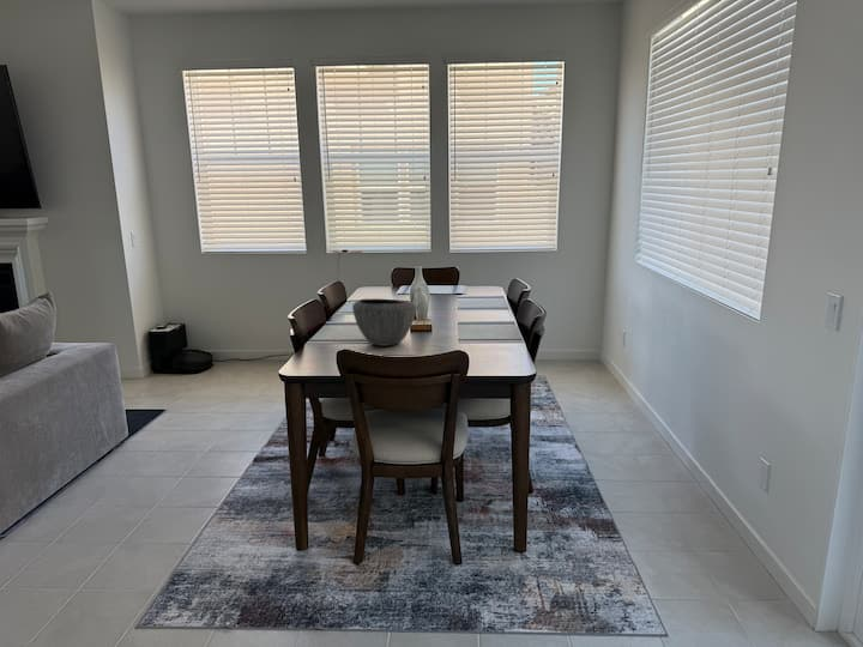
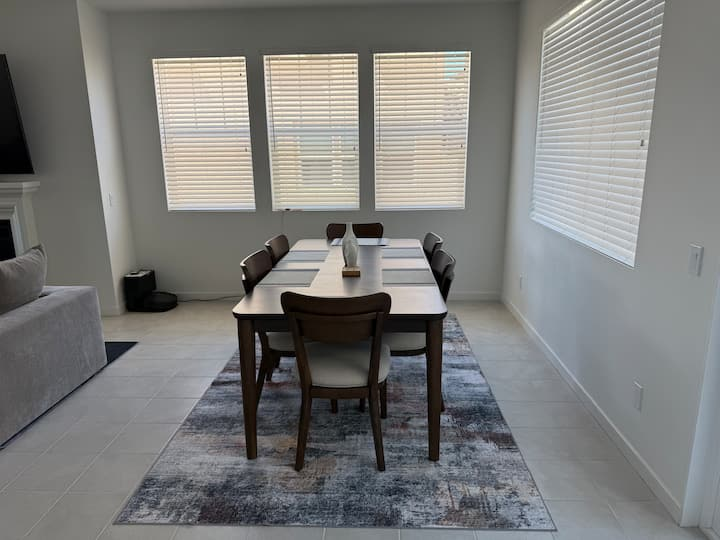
- bowl [351,297,417,347]
